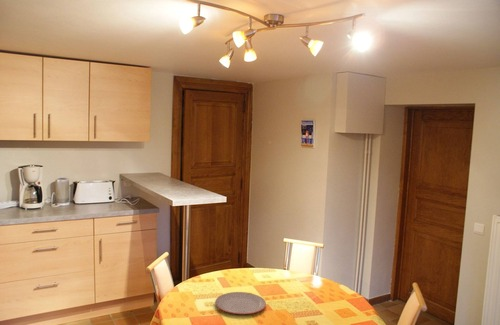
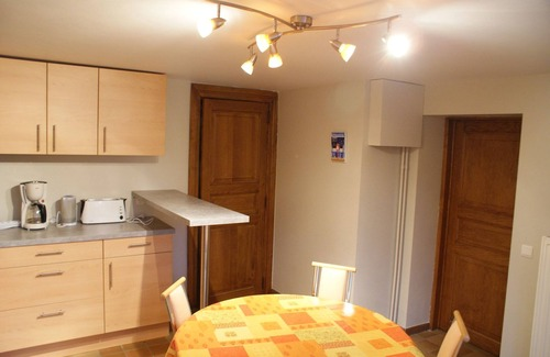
- plate [214,291,267,315]
